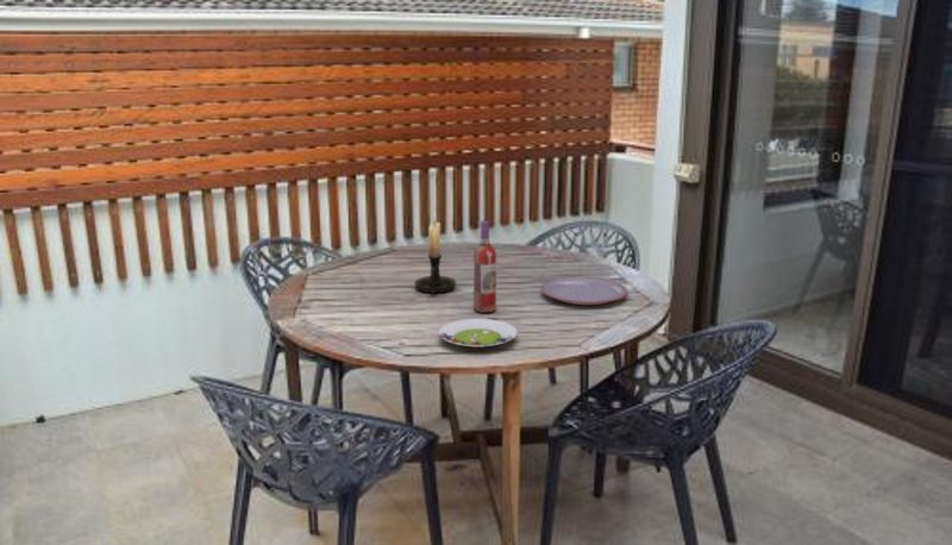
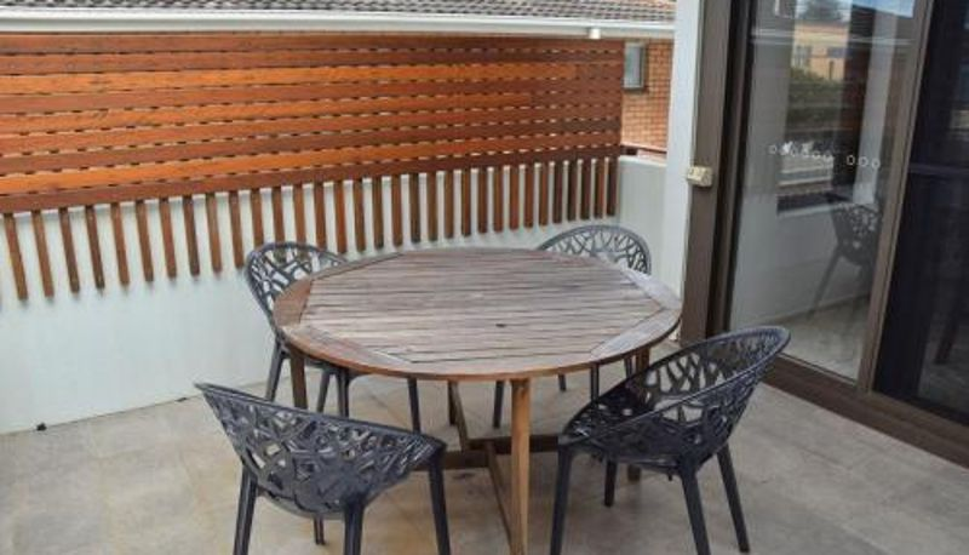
- candle holder [413,212,457,295]
- wine bottle [472,219,497,314]
- salad plate [438,318,518,349]
- plate [539,276,628,306]
